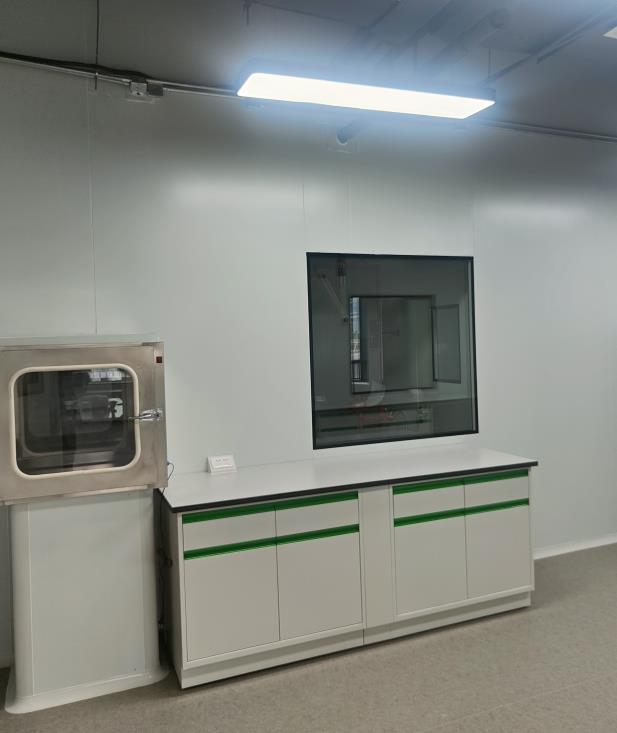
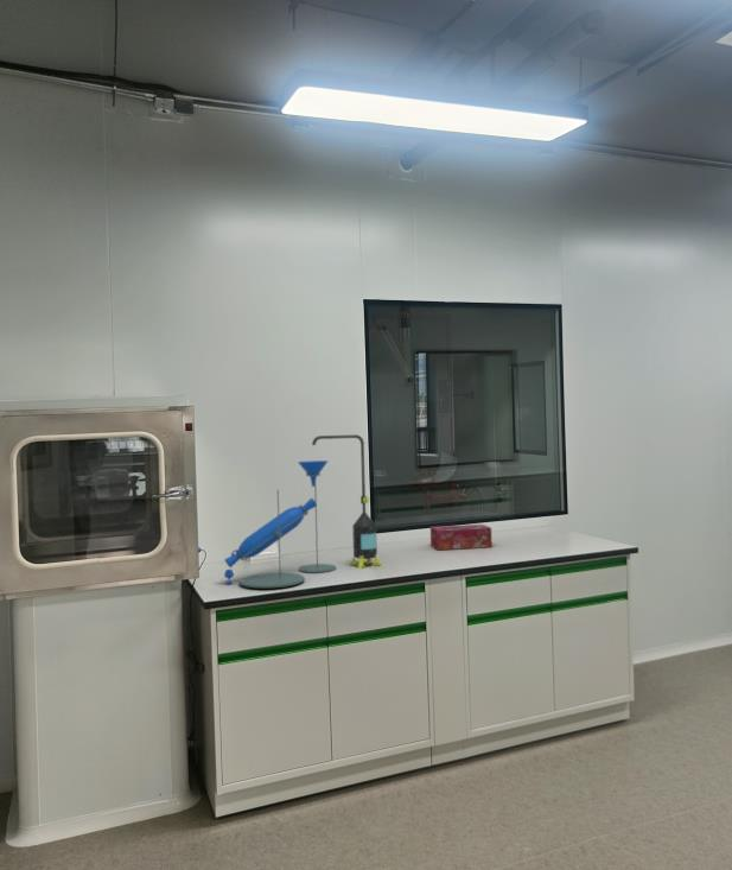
+ laboratory equipment [223,433,383,589]
+ tissue box [429,523,494,551]
